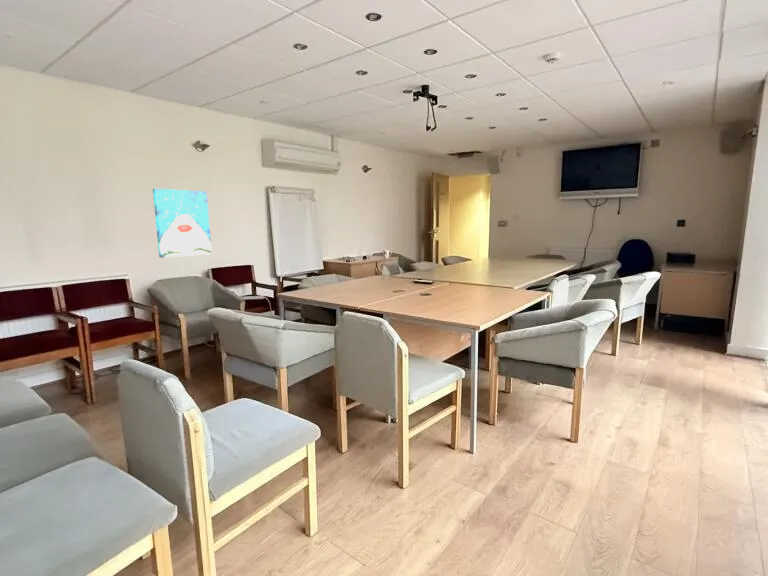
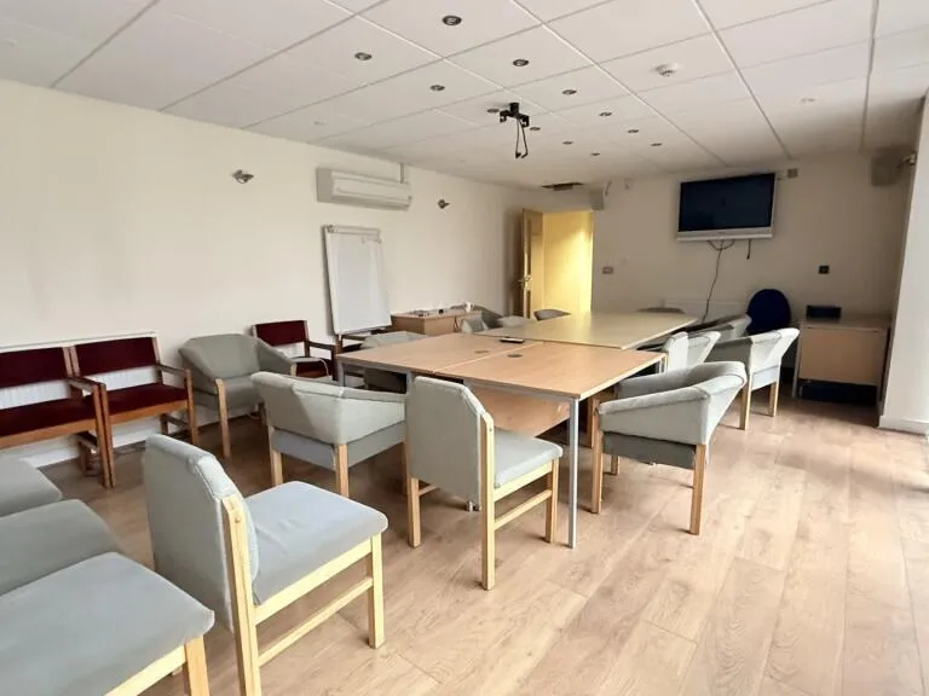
- wall art [152,187,213,259]
